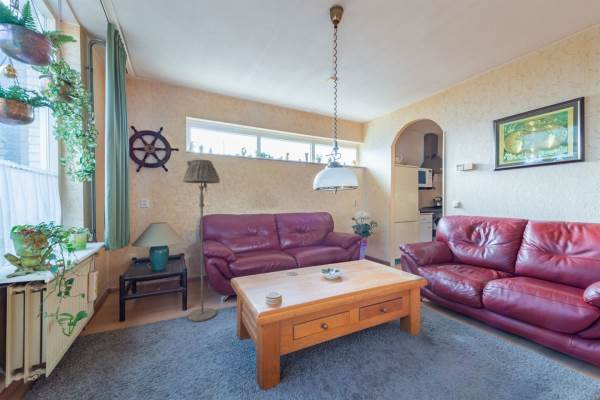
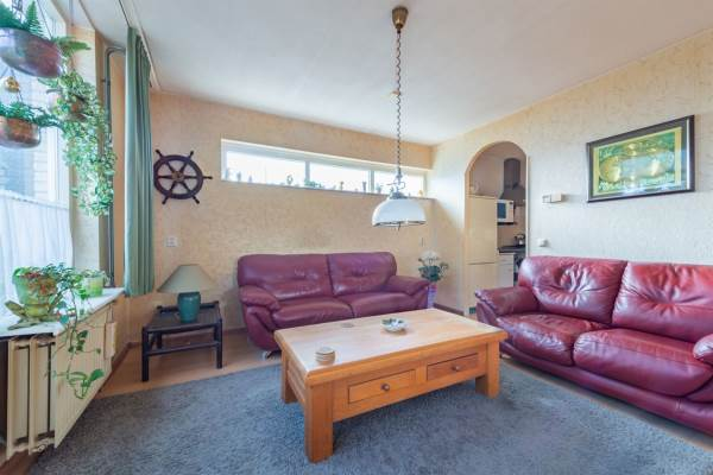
- floor lamp [182,158,221,323]
